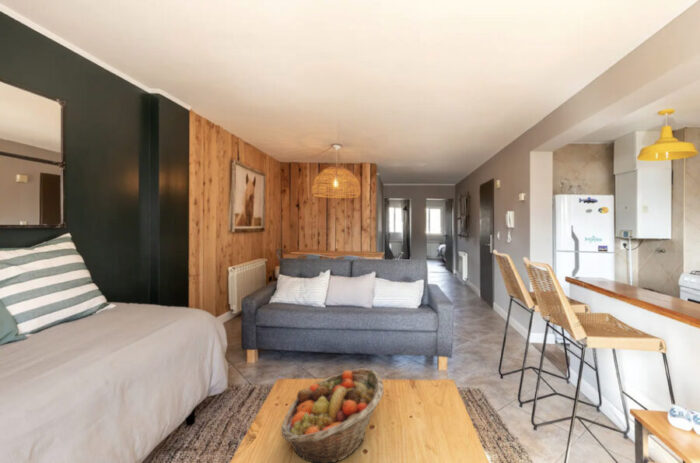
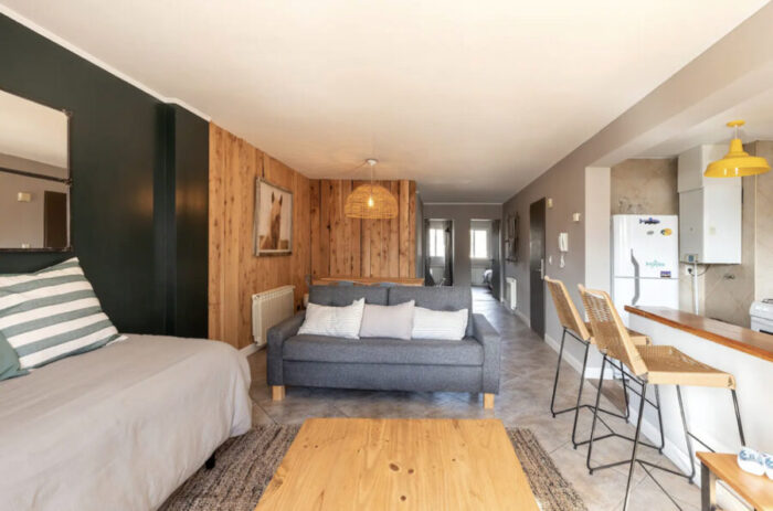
- fruit basket [280,367,385,463]
